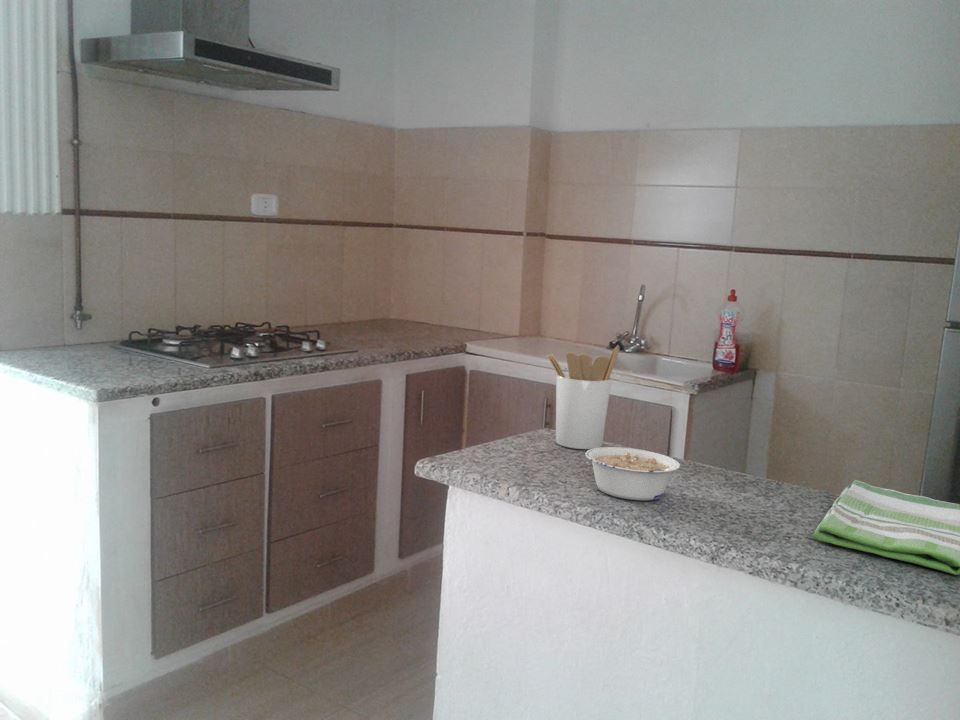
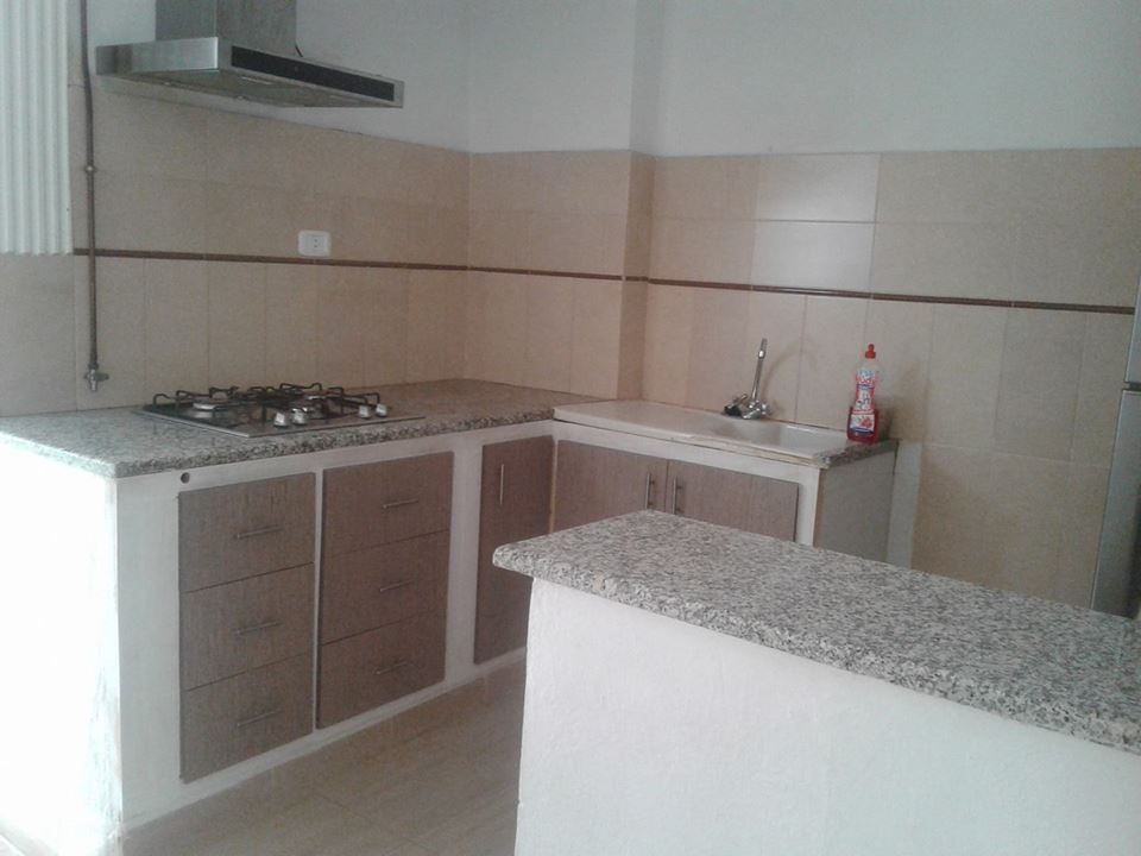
- utensil holder [546,344,620,450]
- legume [584,446,681,501]
- dish towel [812,479,960,576]
